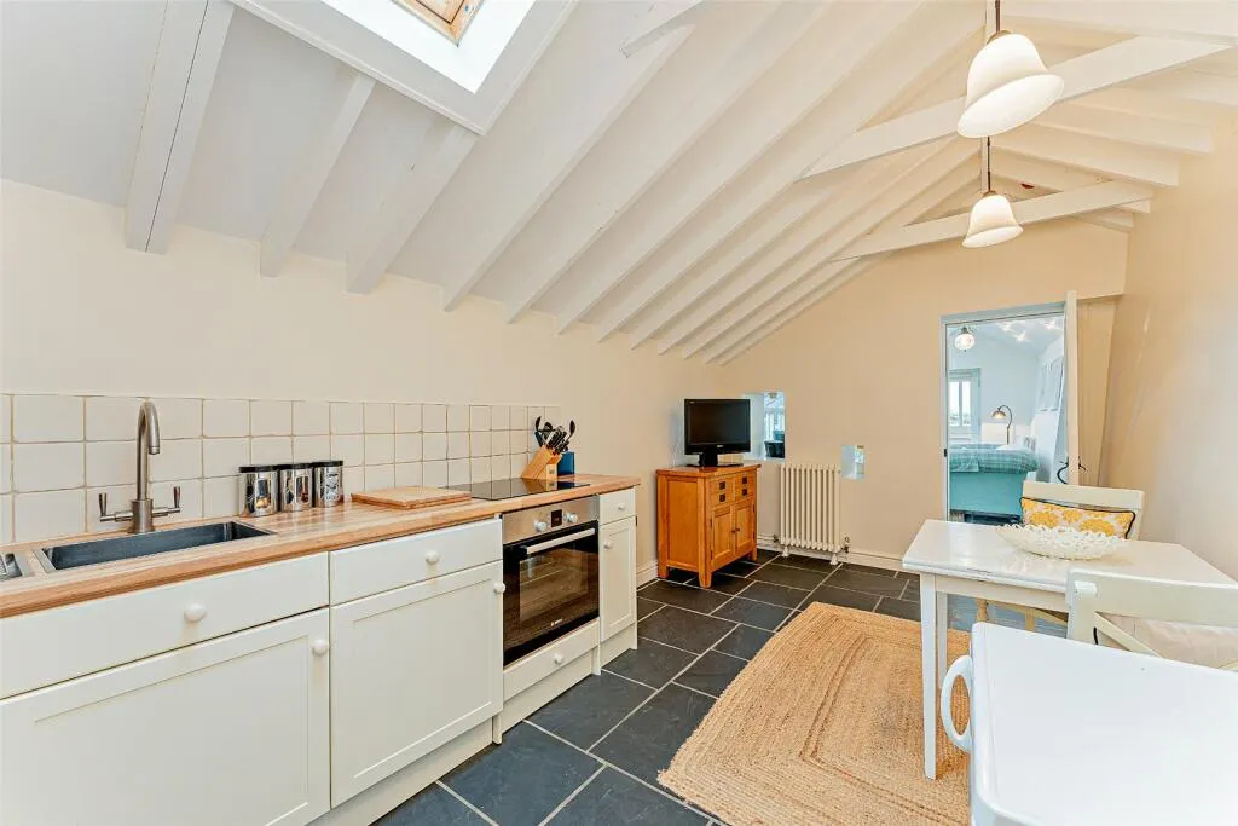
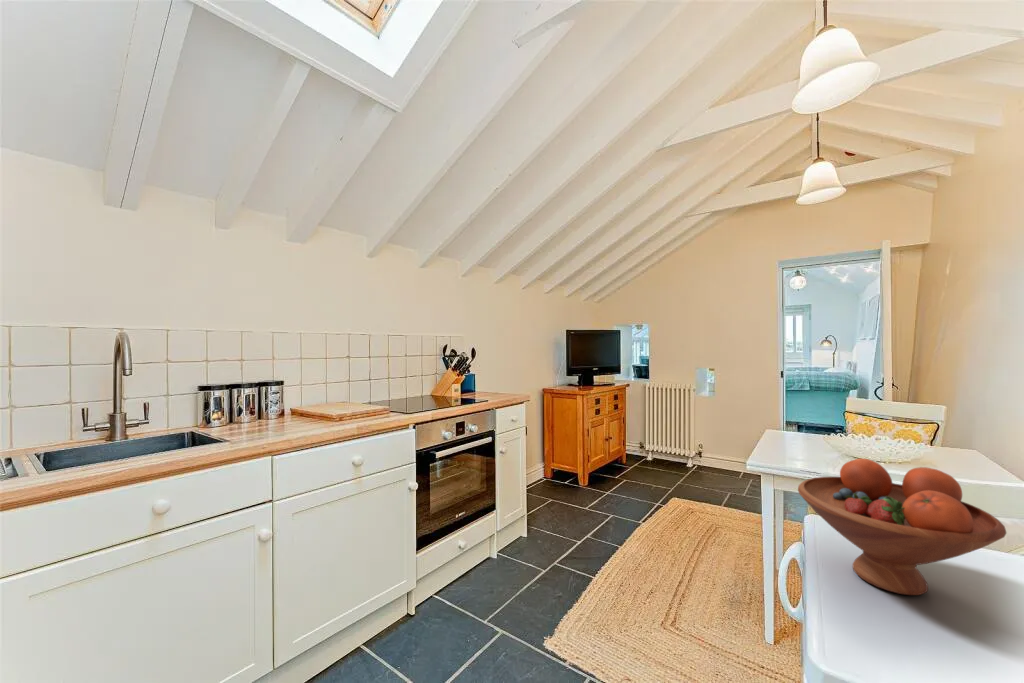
+ fruit bowl [797,457,1007,596]
